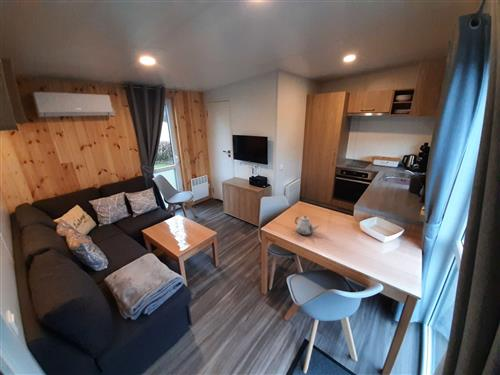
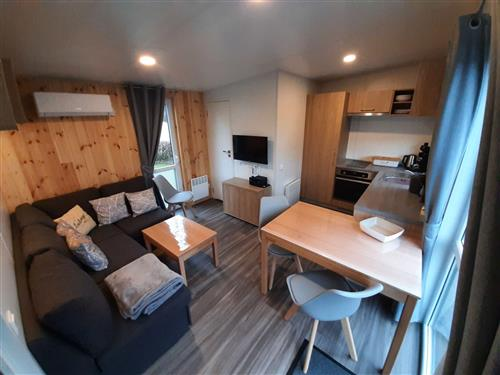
- teapot [294,215,320,236]
